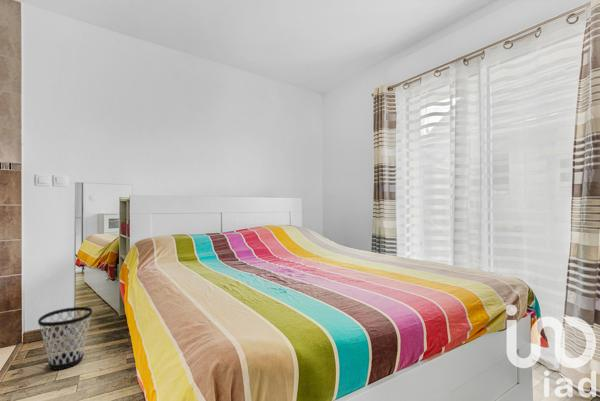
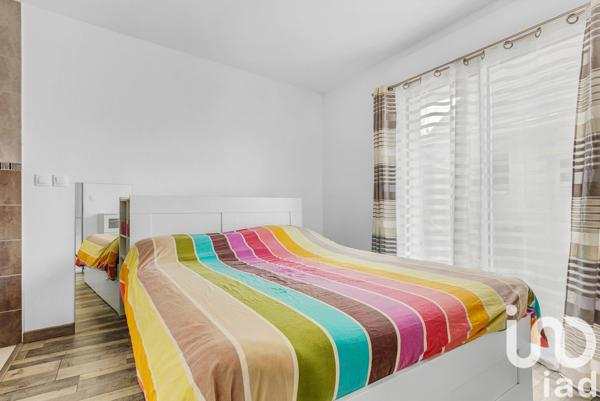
- wastebasket [37,306,93,371]
